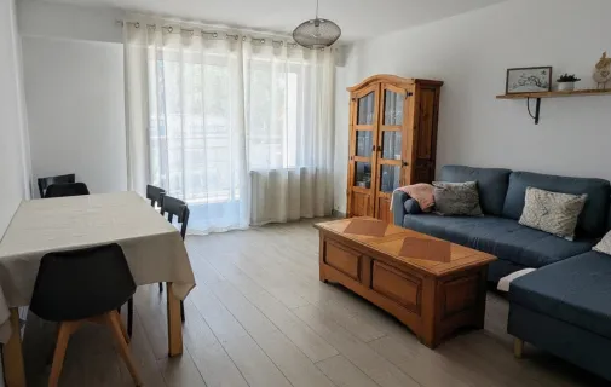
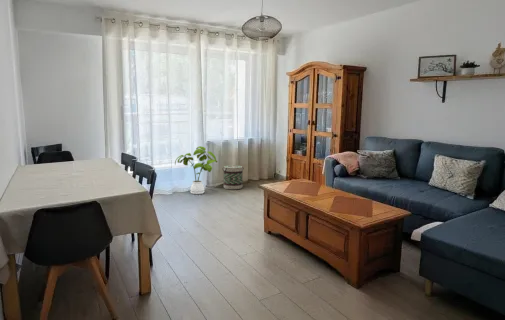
+ house plant [174,145,218,195]
+ basket [222,164,244,190]
